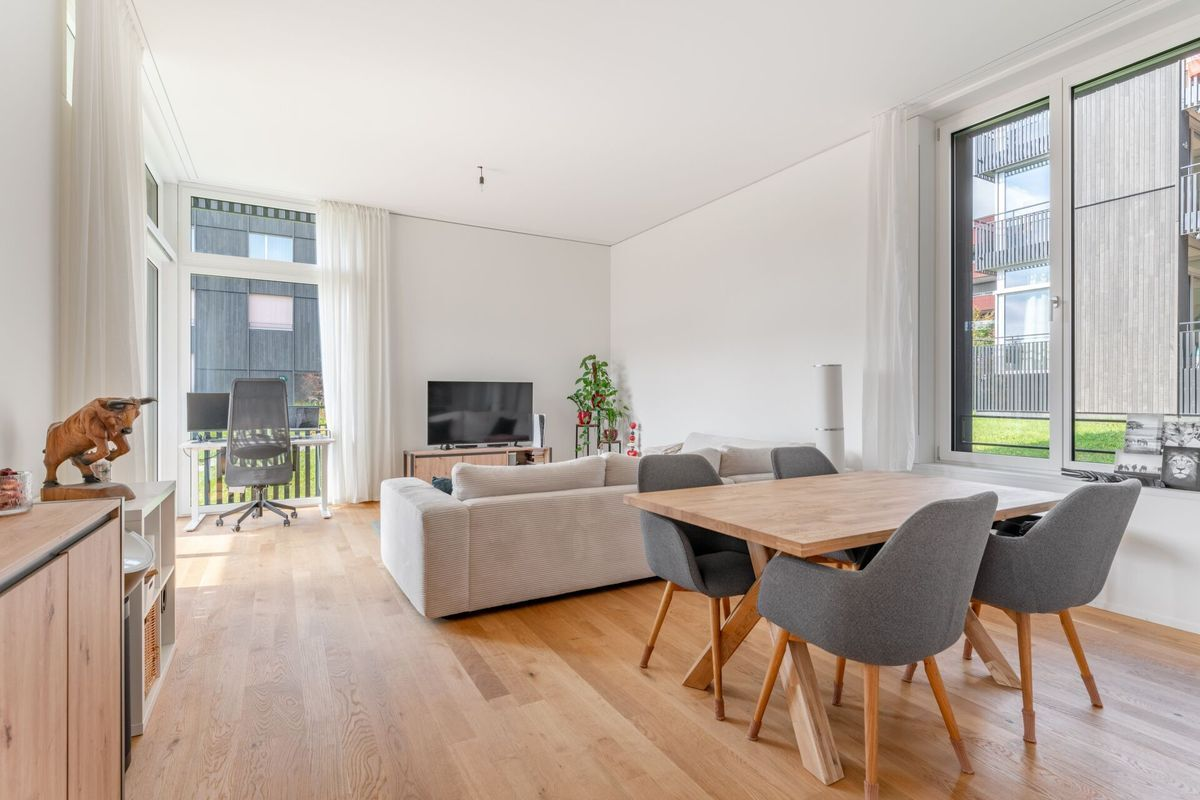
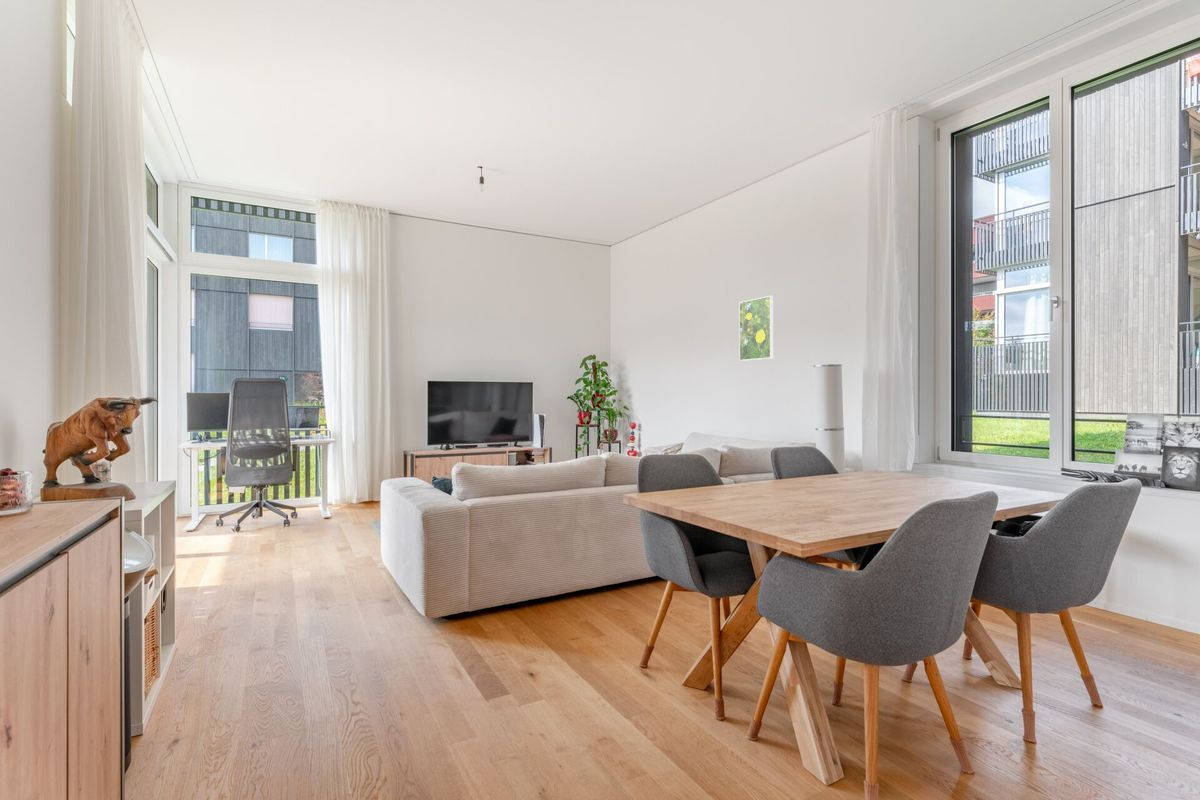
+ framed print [738,295,774,362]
